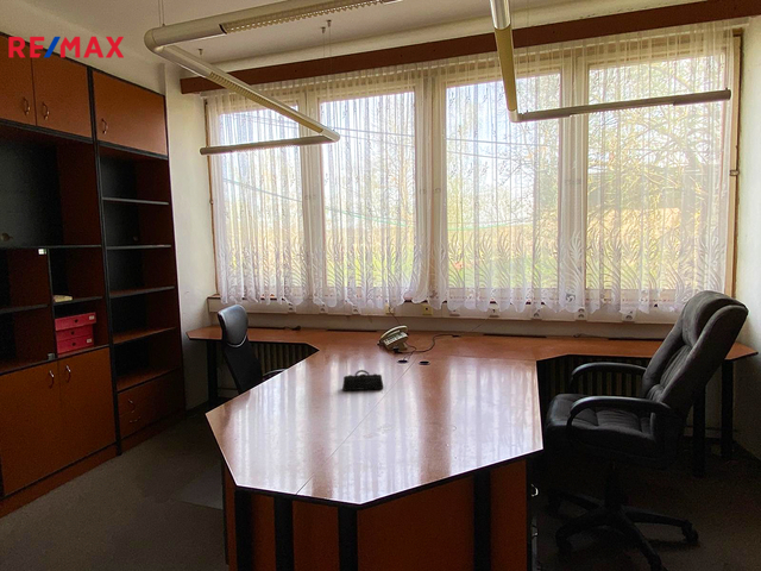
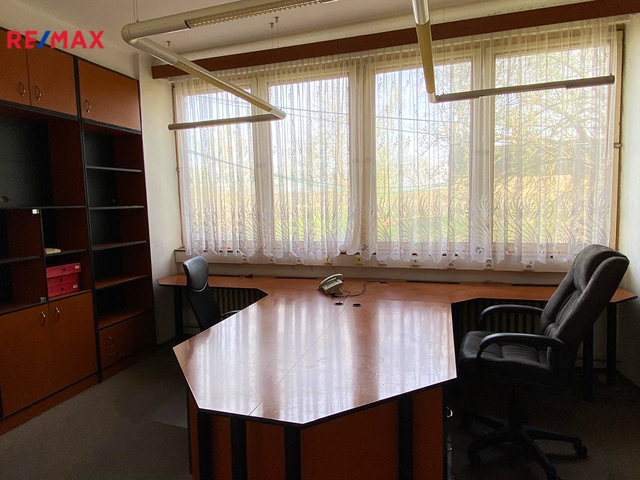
- pencil case [341,369,385,391]
